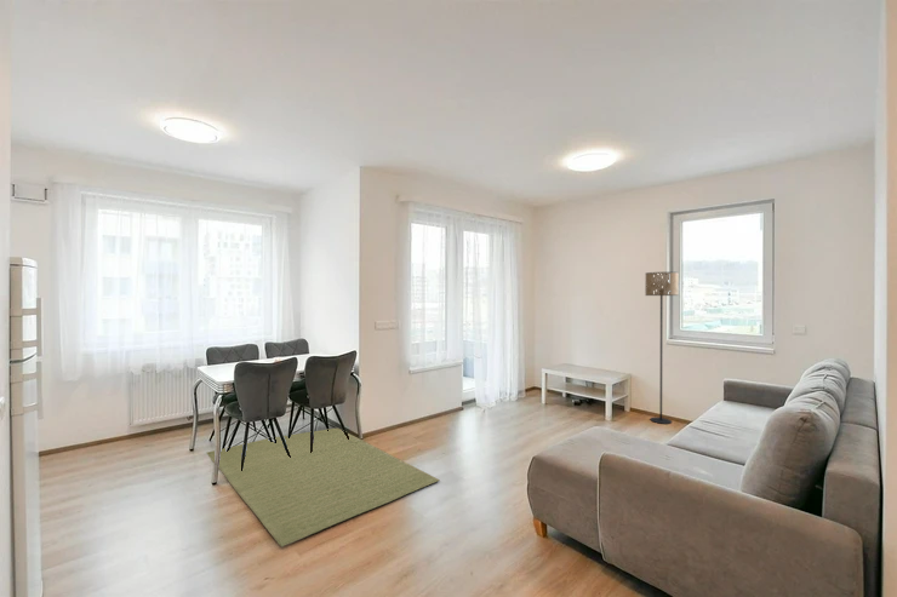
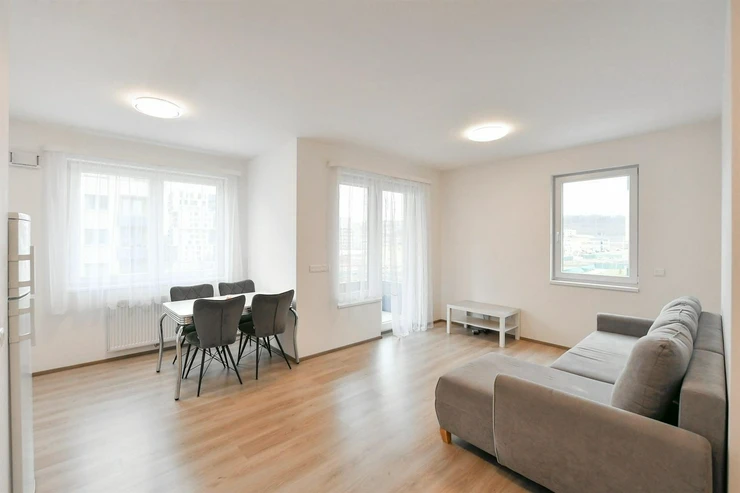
- floor lamp [644,271,680,425]
- rug [206,427,440,549]
